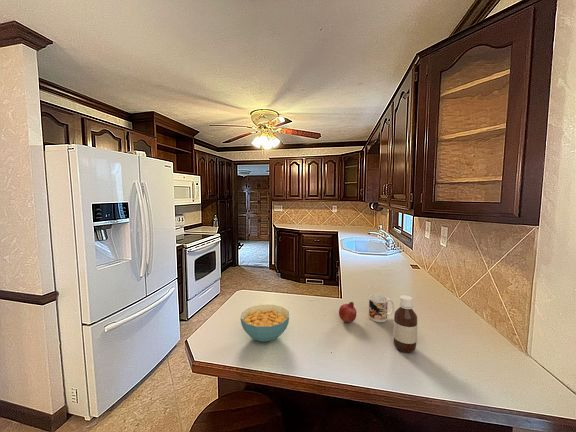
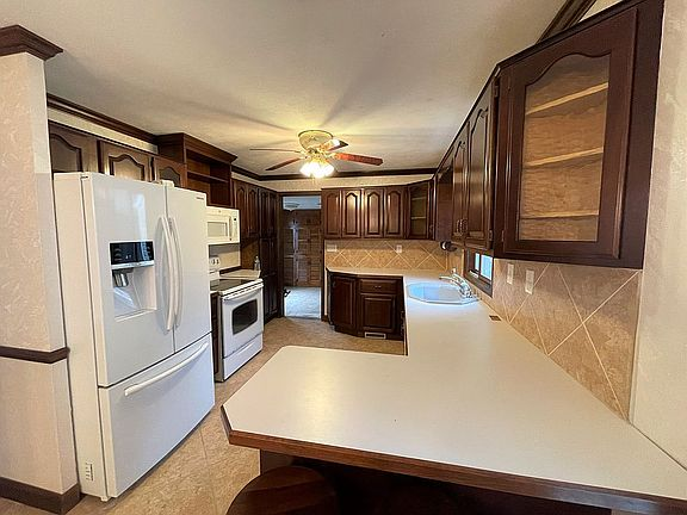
- bottle [392,294,418,354]
- mug [368,294,395,323]
- cereal bowl [239,304,290,343]
- fruit [338,301,358,323]
